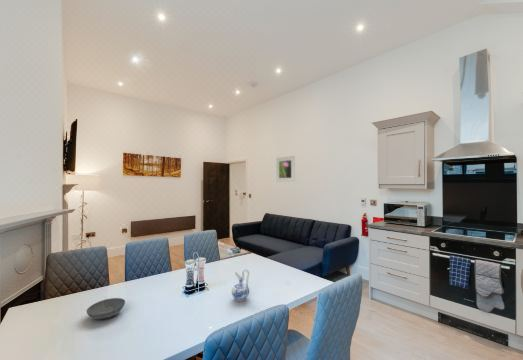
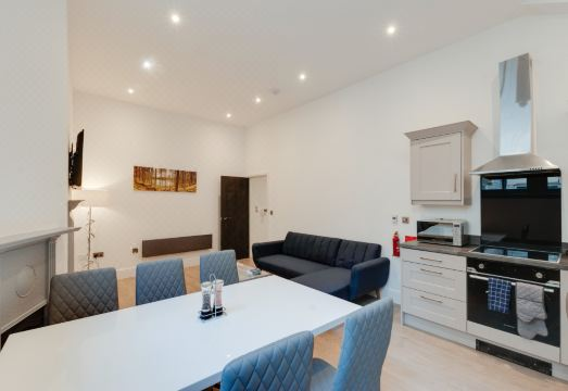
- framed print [275,155,296,183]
- ceramic pitcher [231,268,250,302]
- bowl [86,297,126,320]
